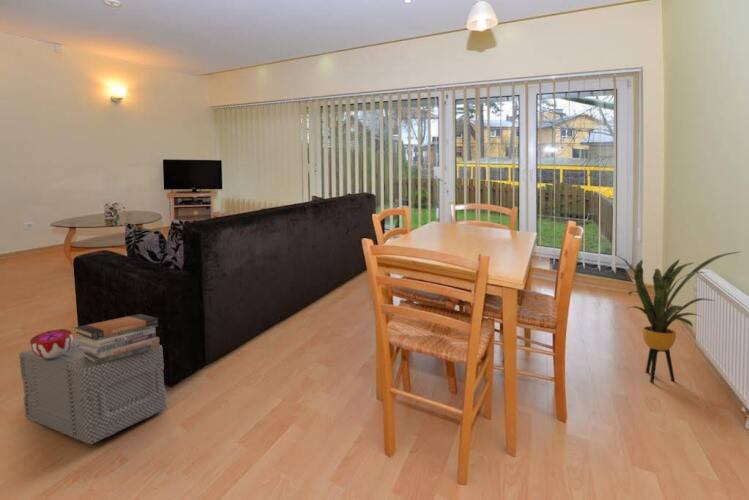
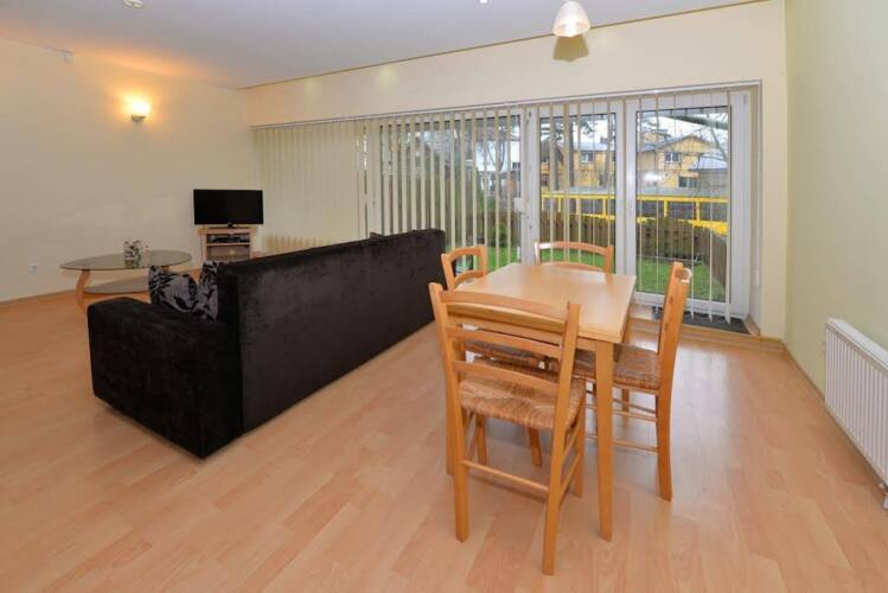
- book stack [74,313,160,365]
- ottoman [18,336,167,445]
- decorative bowl [29,328,74,358]
- house plant [606,250,745,384]
